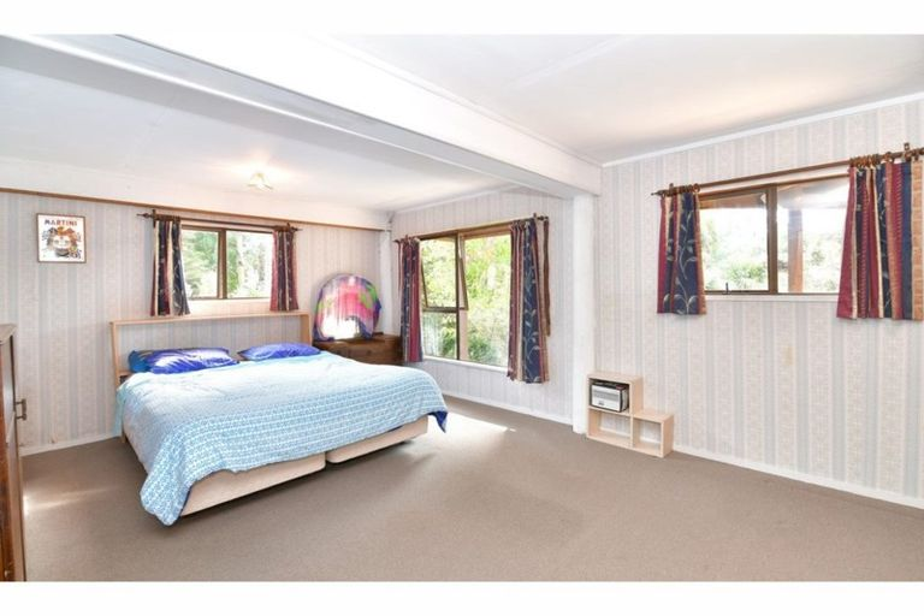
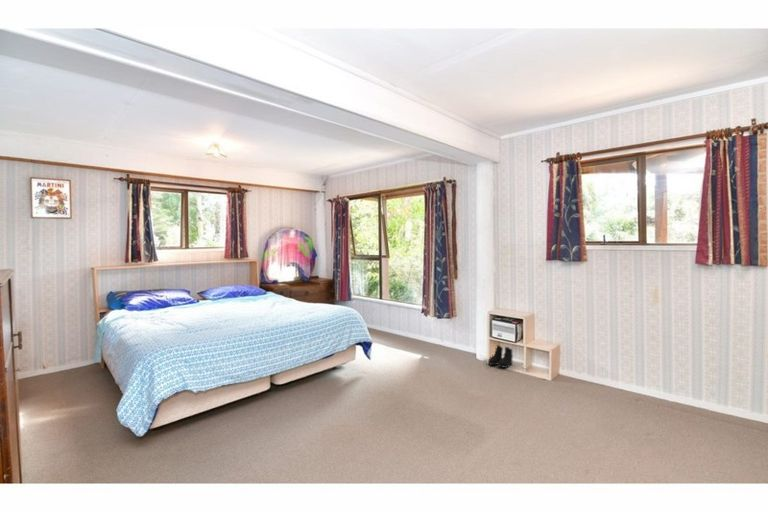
+ boots [487,344,514,369]
